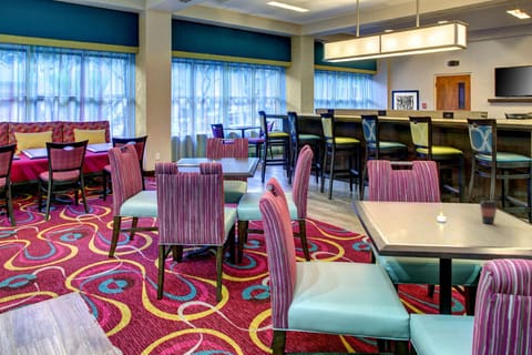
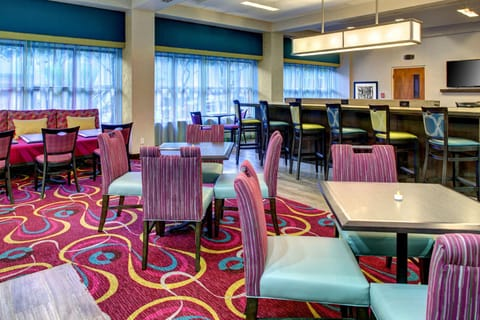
- coffee cup [479,200,500,224]
